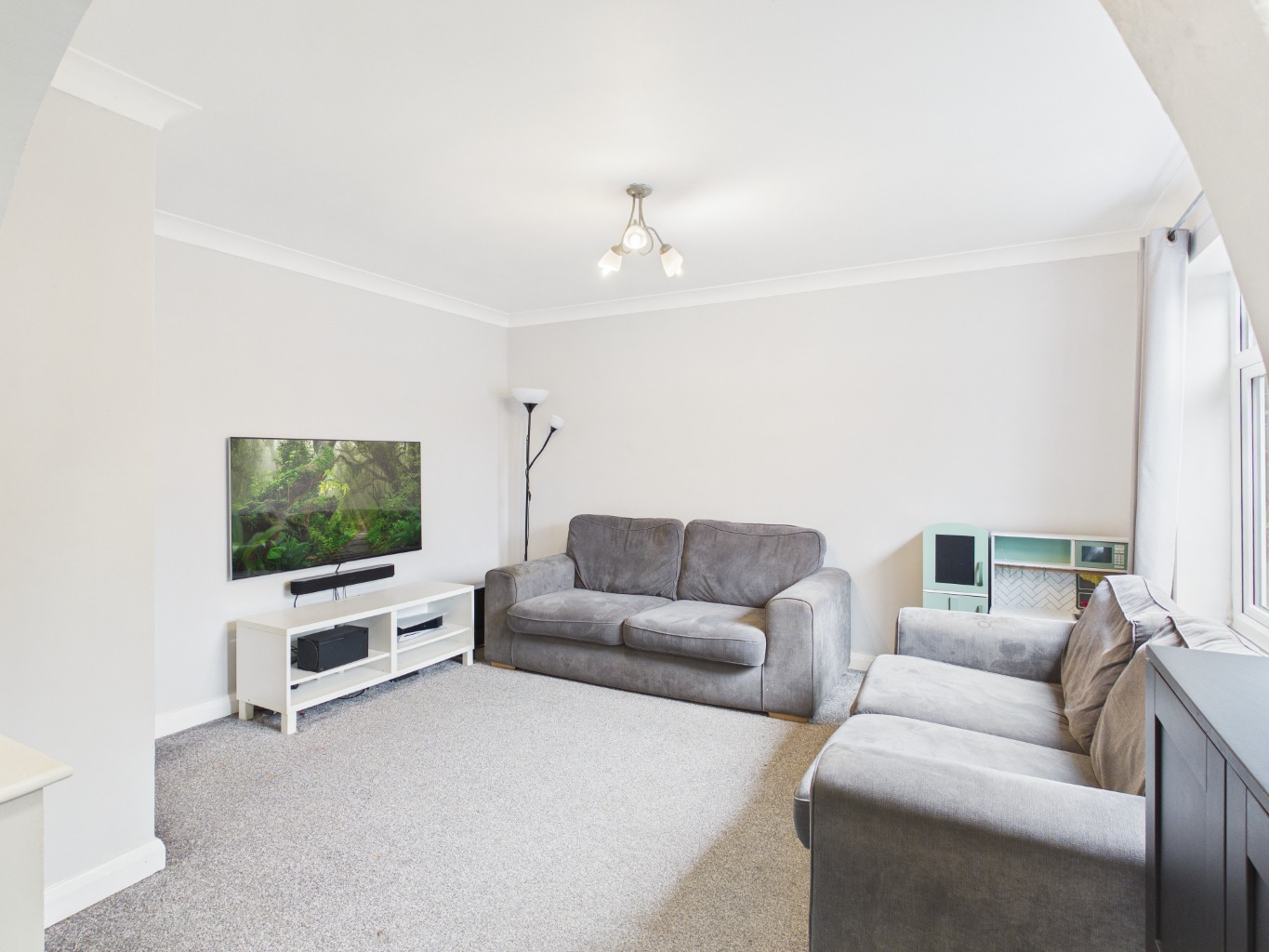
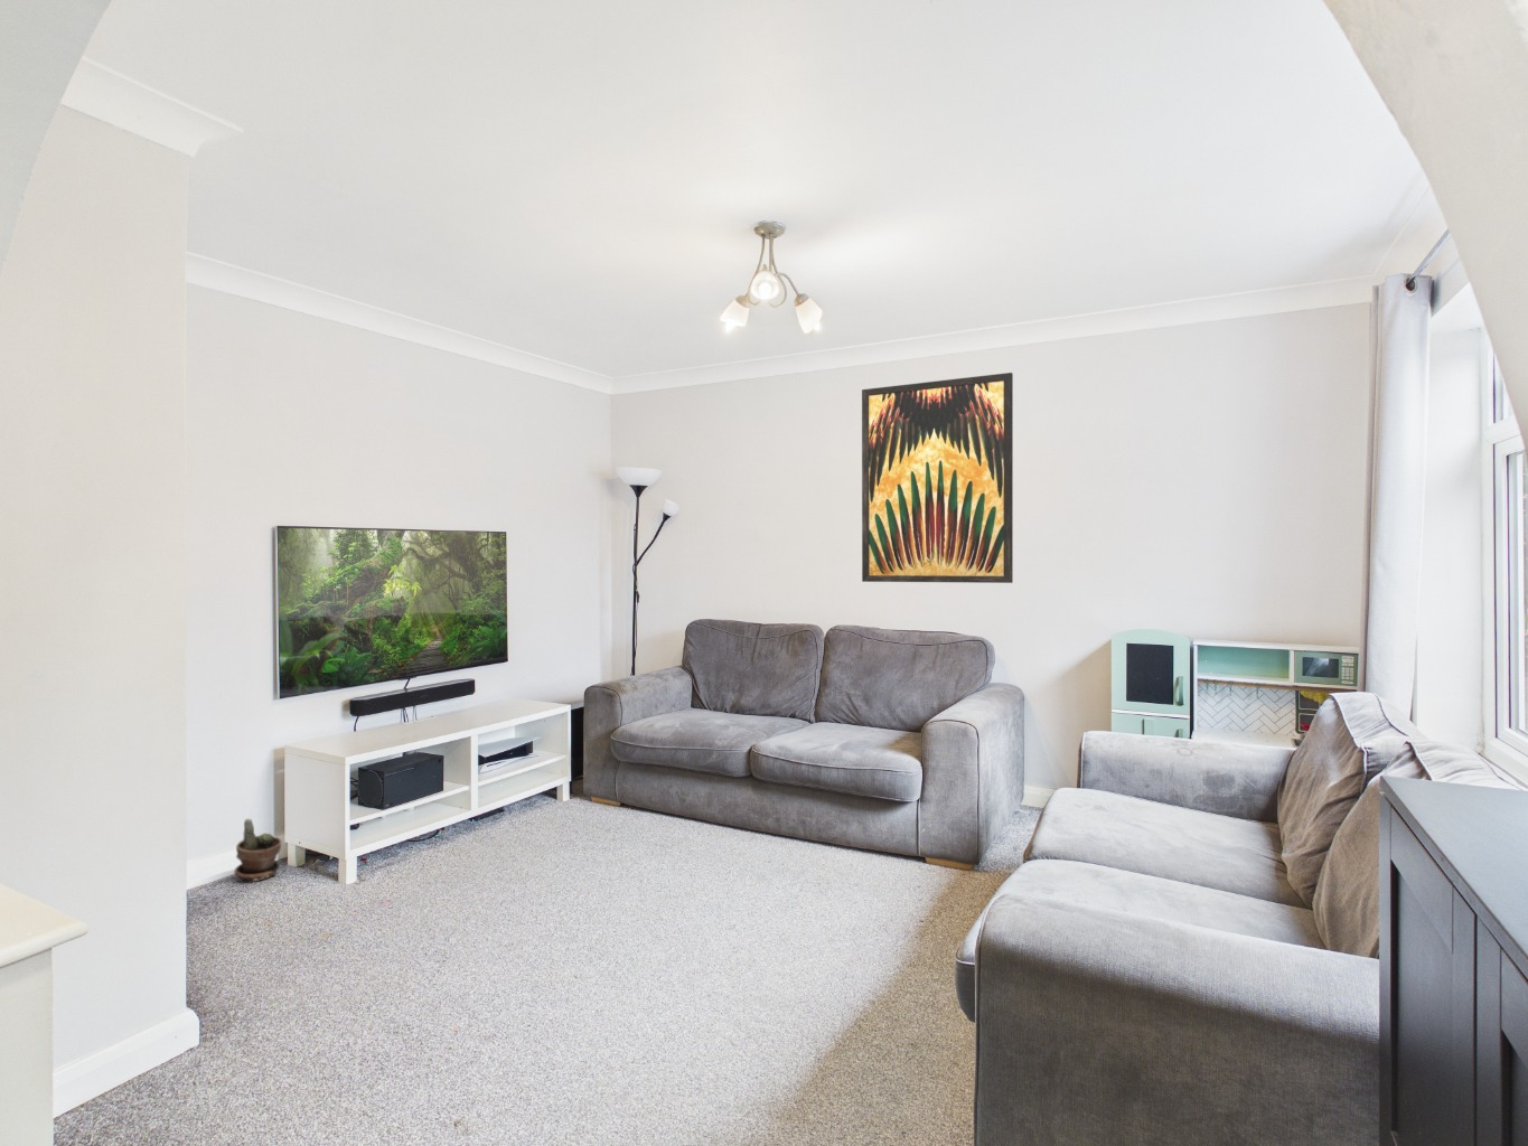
+ wall art [861,372,1014,584]
+ potted plant [232,817,283,882]
